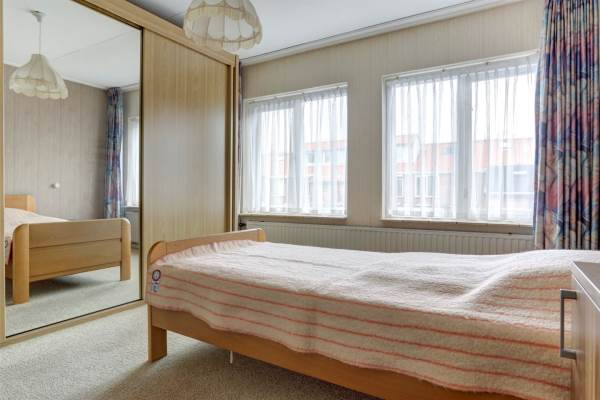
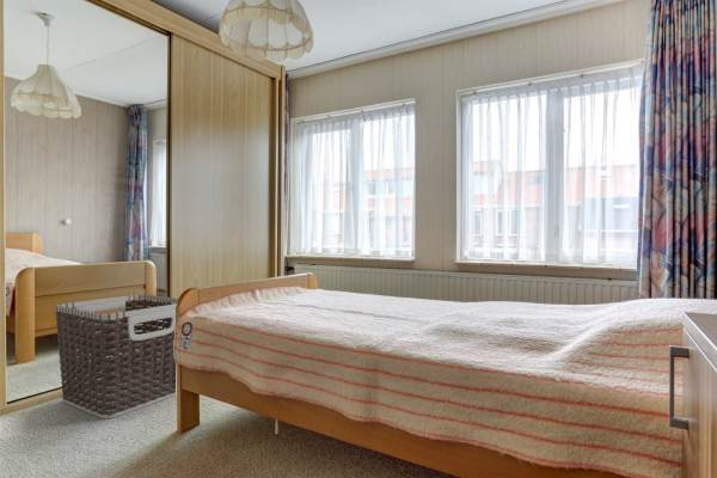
+ clothes hamper [54,293,179,419]
